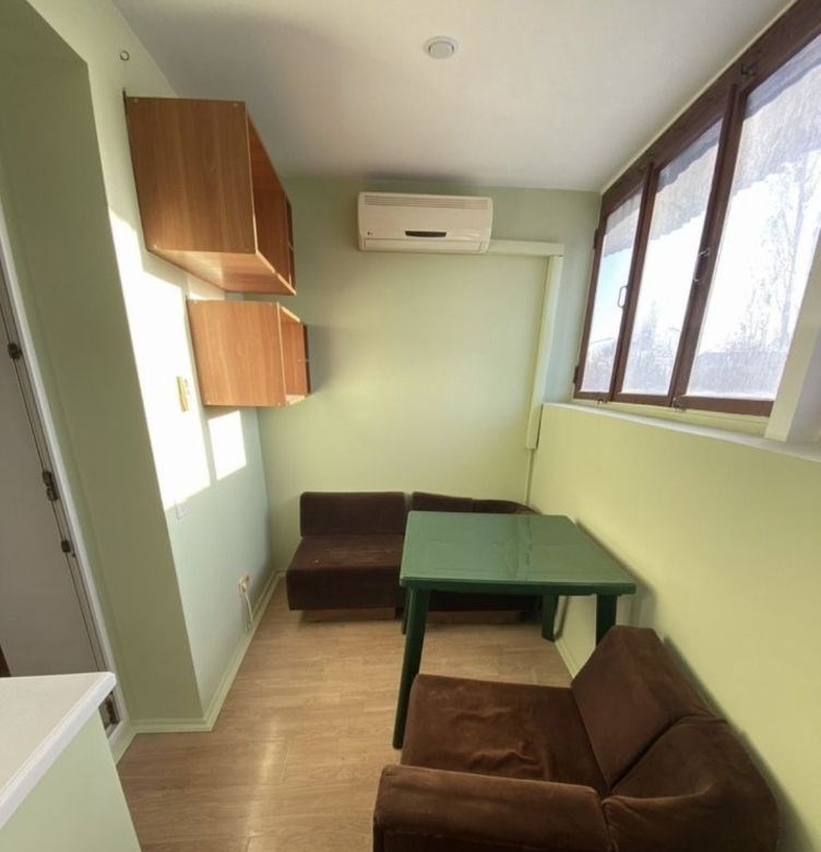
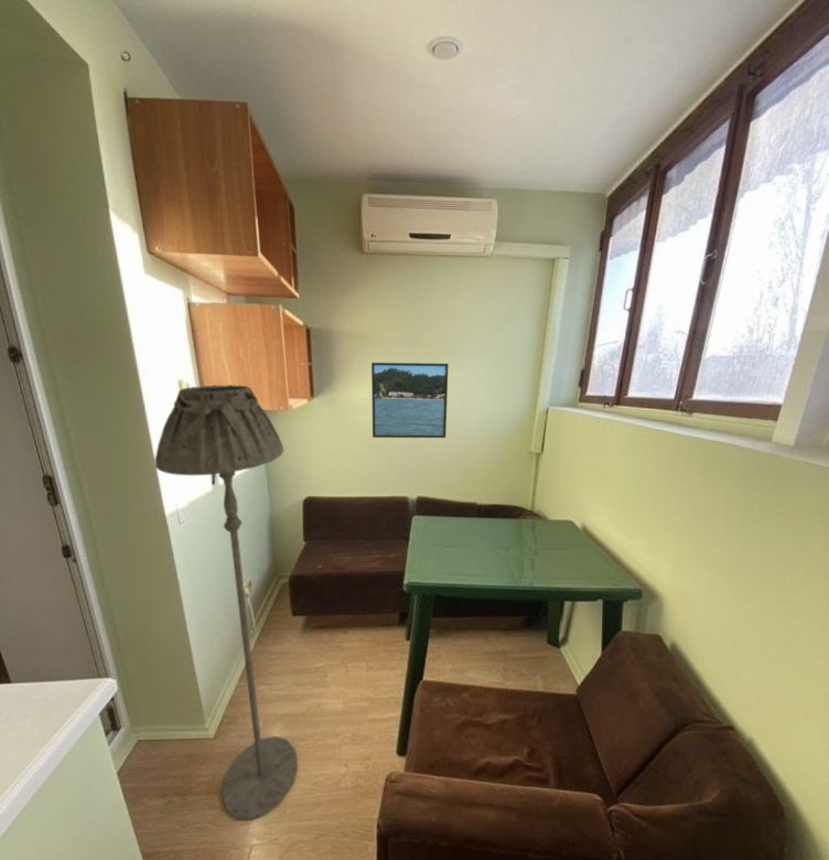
+ floor lamp [154,384,298,821]
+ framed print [370,362,450,439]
